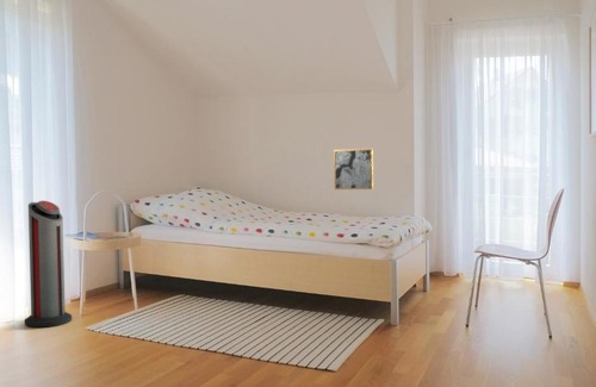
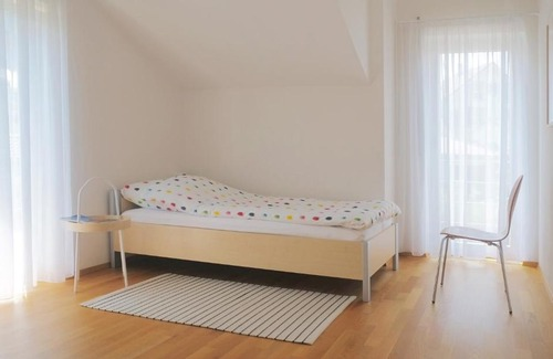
- air purifier [24,200,73,327]
- wall art [333,148,374,191]
